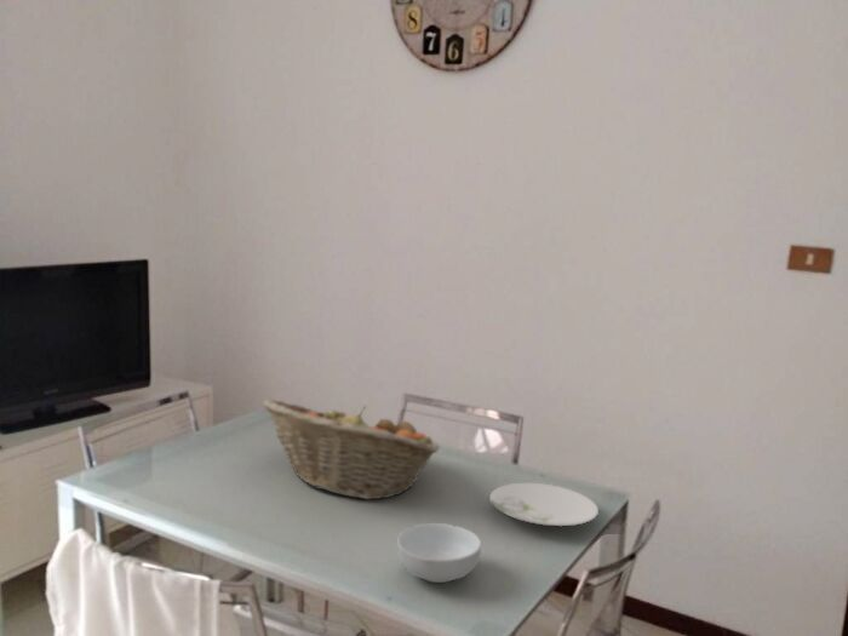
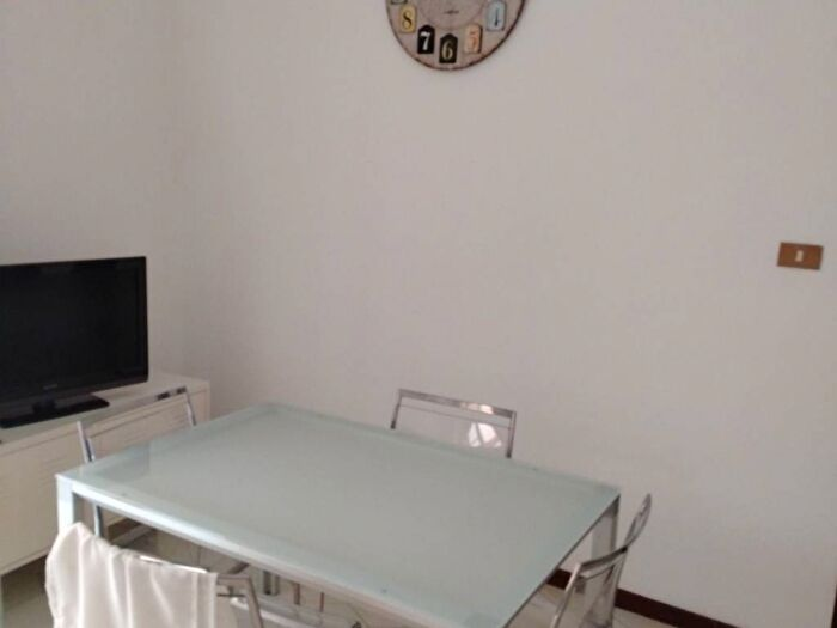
- plate [488,482,600,528]
- cereal bowl [396,522,482,584]
- fruit basket [260,399,441,500]
